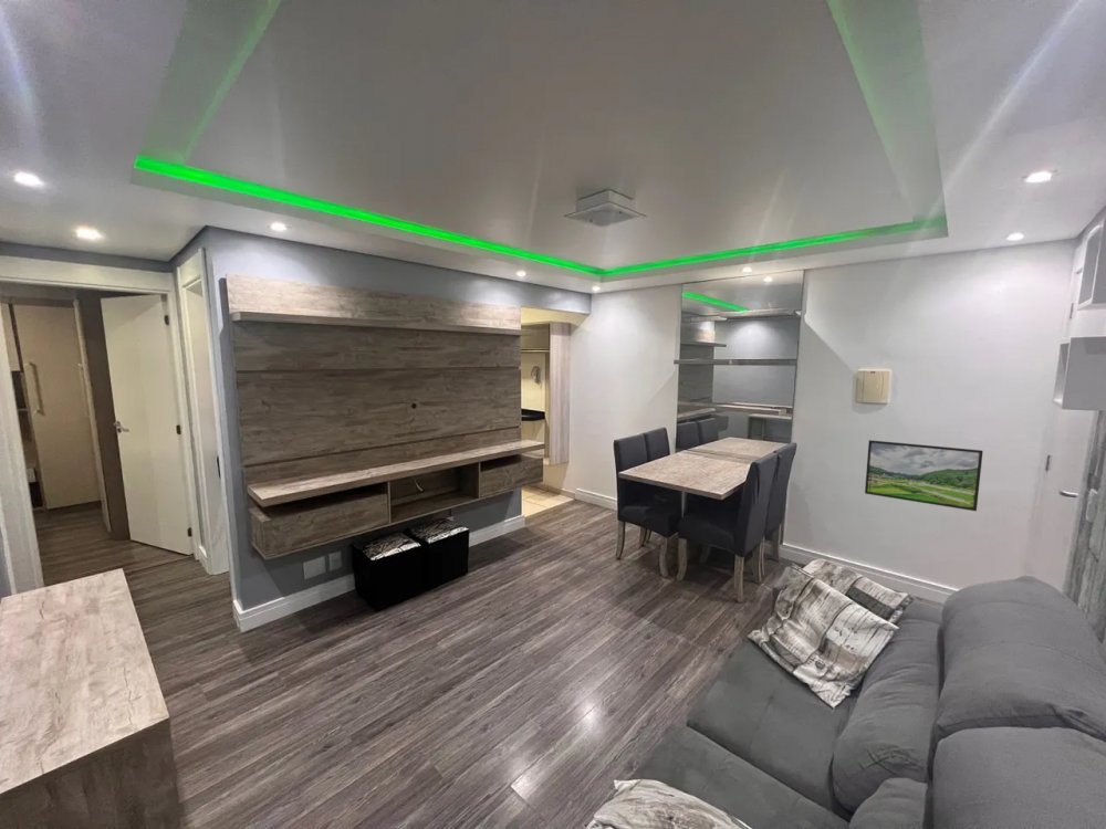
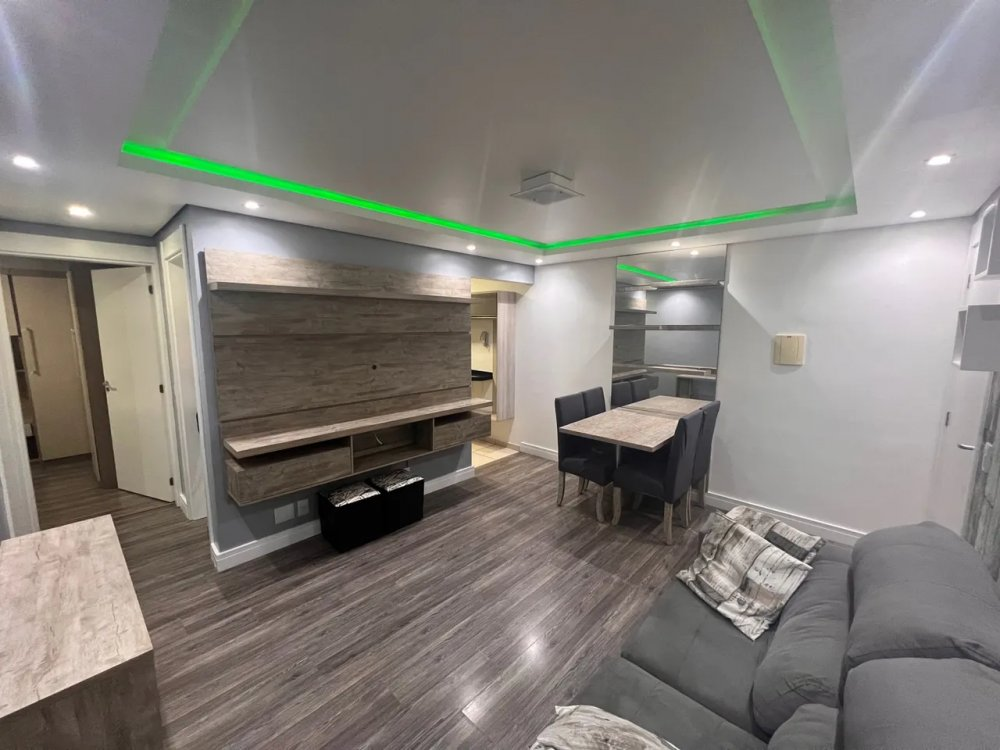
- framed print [864,439,984,512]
